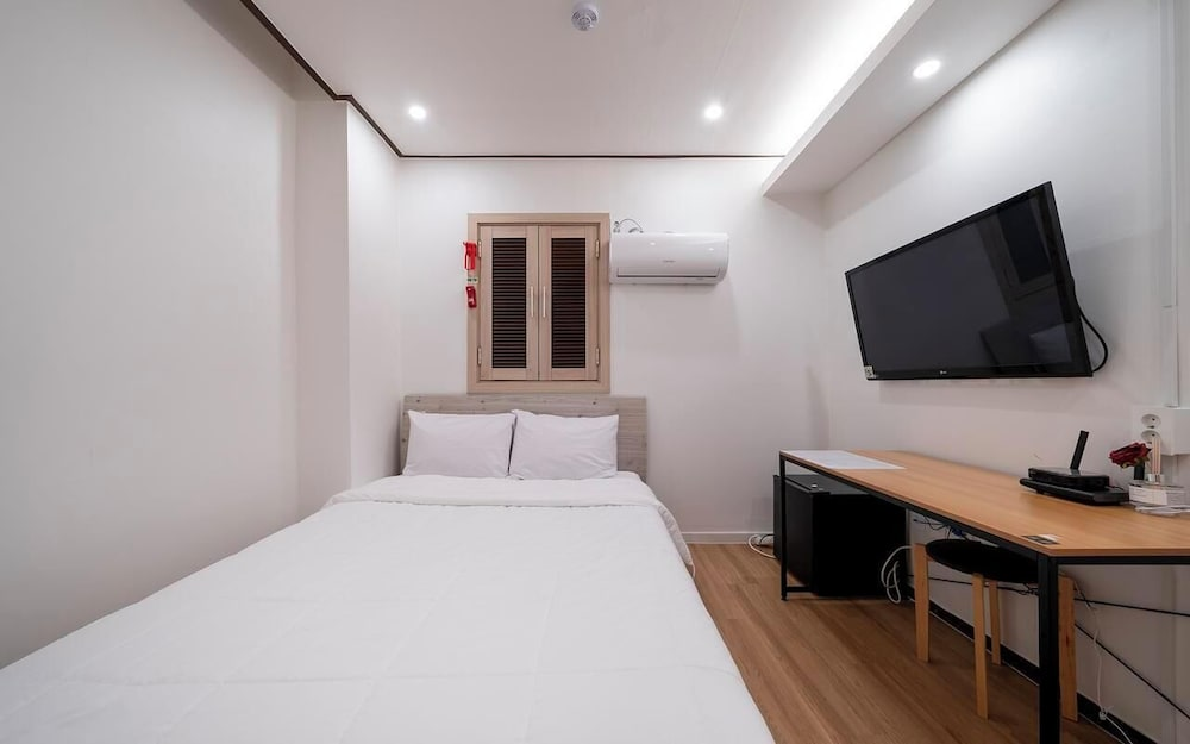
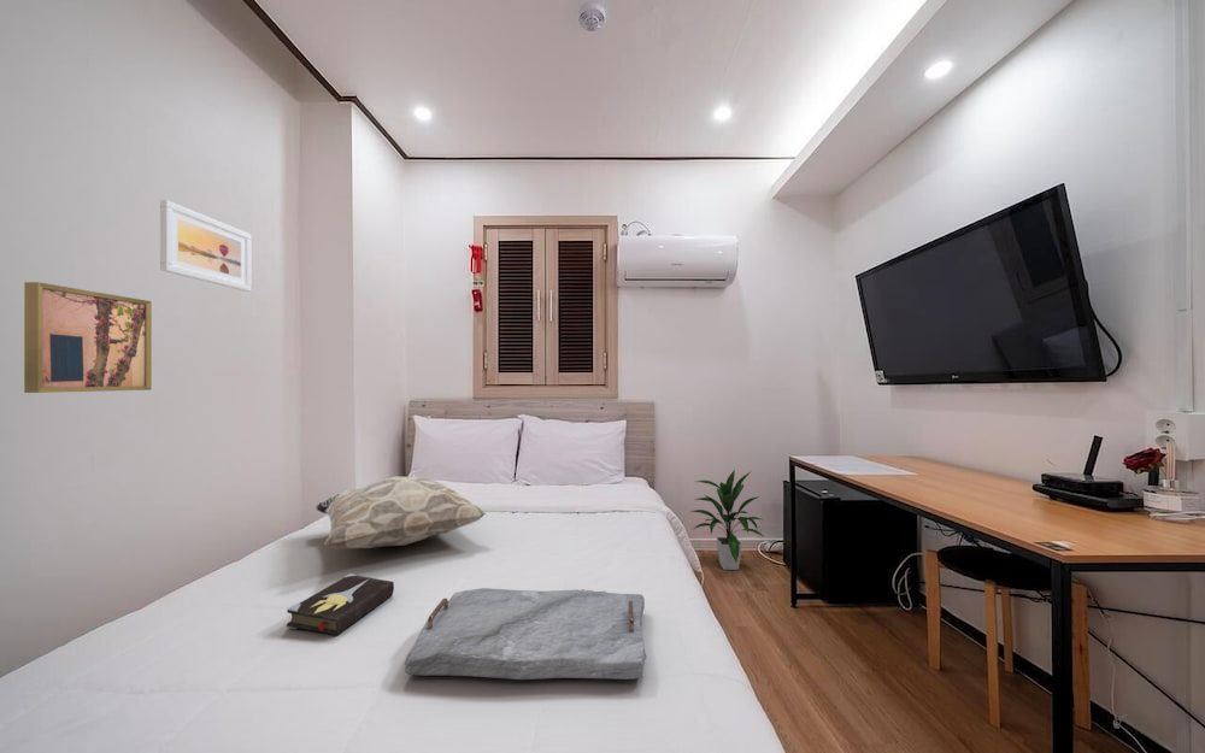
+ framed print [159,199,252,293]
+ indoor plant [689,469,765,571]
+ hardback book [286,572,395,636]
+ decorative pillow [315,475,487,549]
+ serving tray [404,587,647,681]
+ wall art [23,281,153,394]
